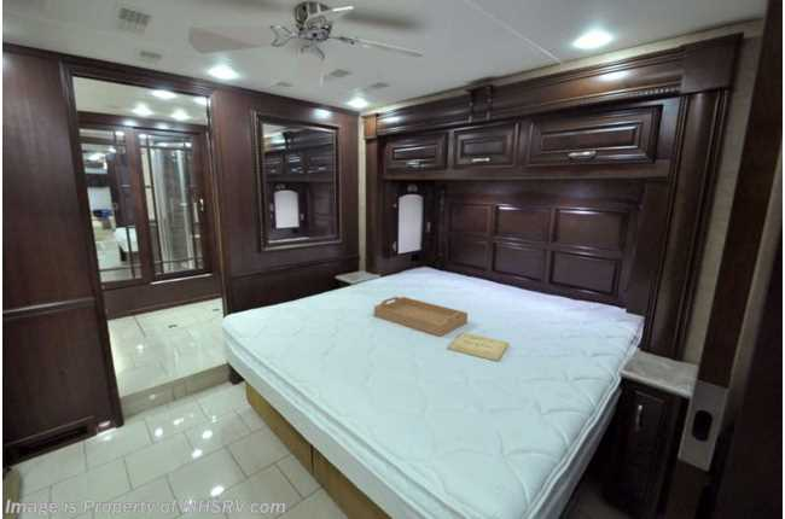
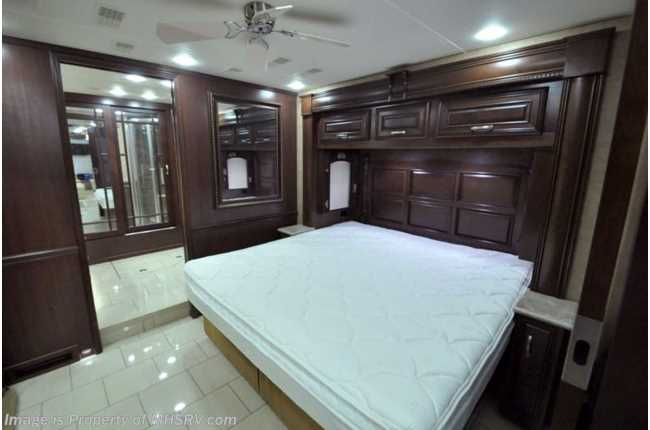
- book [447,332,510,362]
- serving tray [373,296,469,338]
